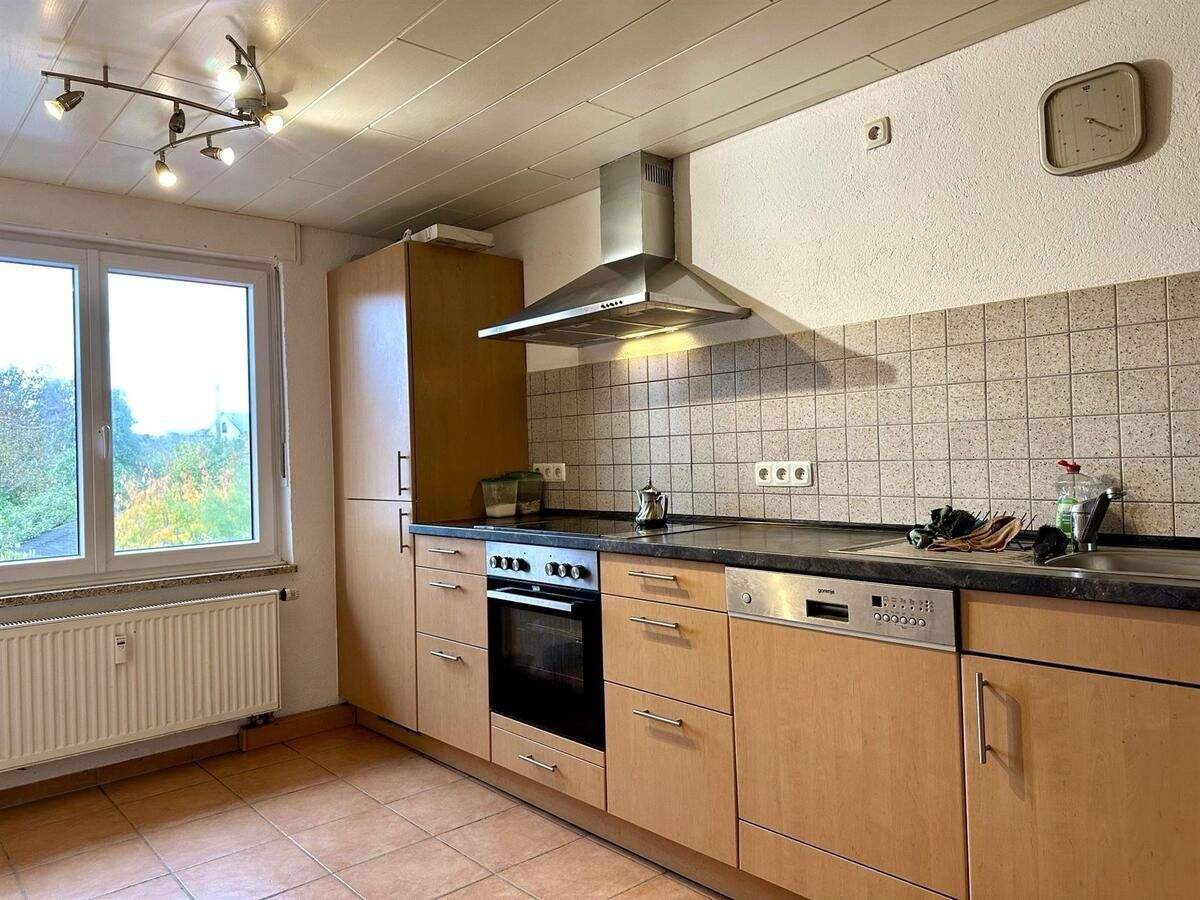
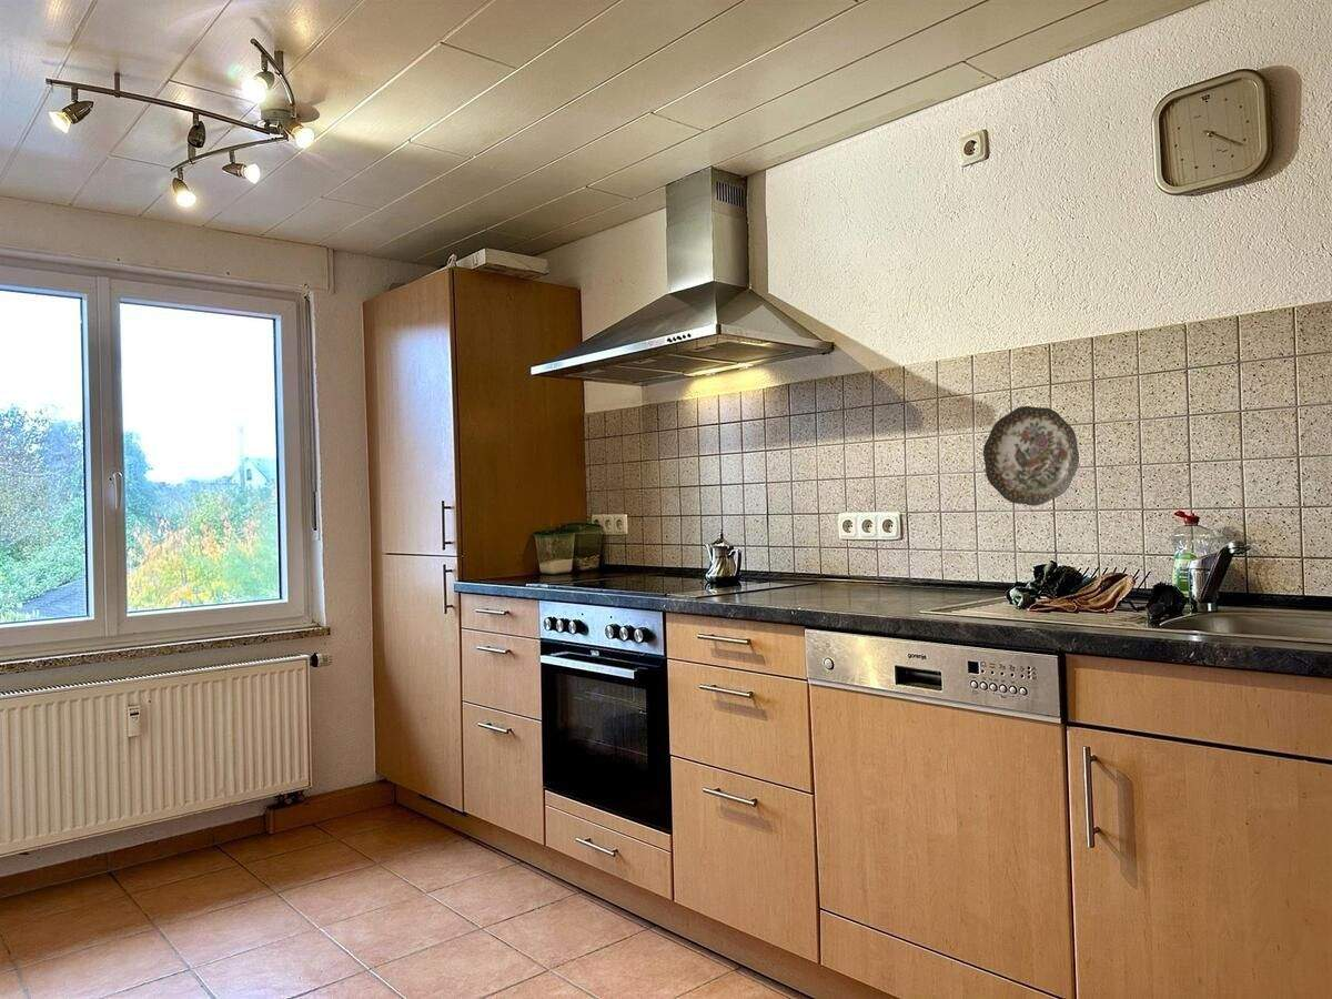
+ decorative plate [982,405,1080,507]
